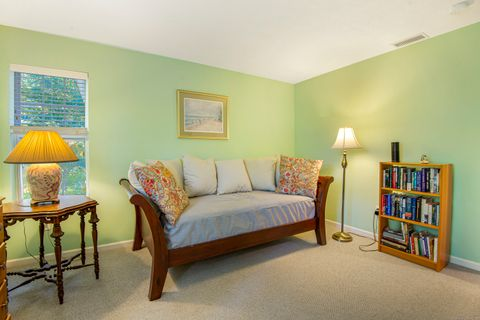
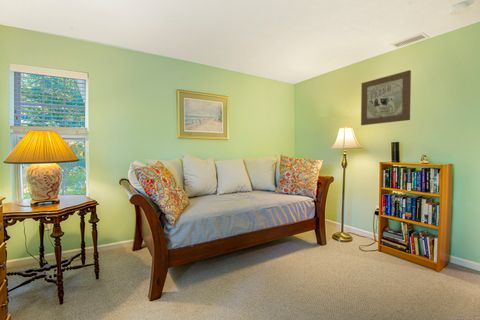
+ wall art [360,69,412,126]
